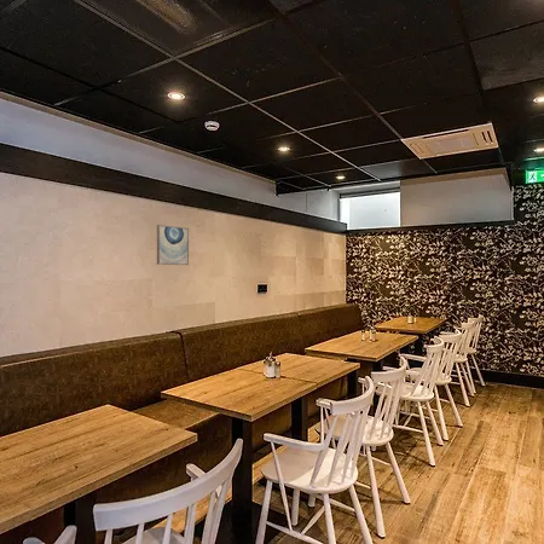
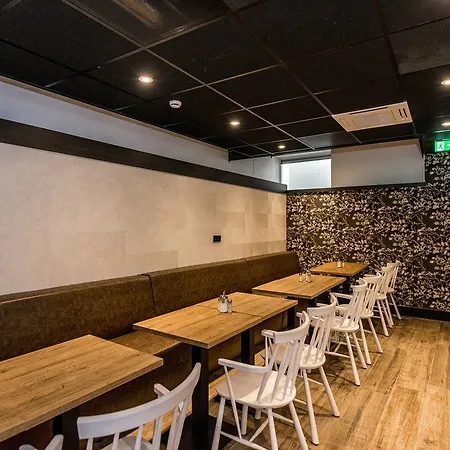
- wall art [156,224,190,266]
